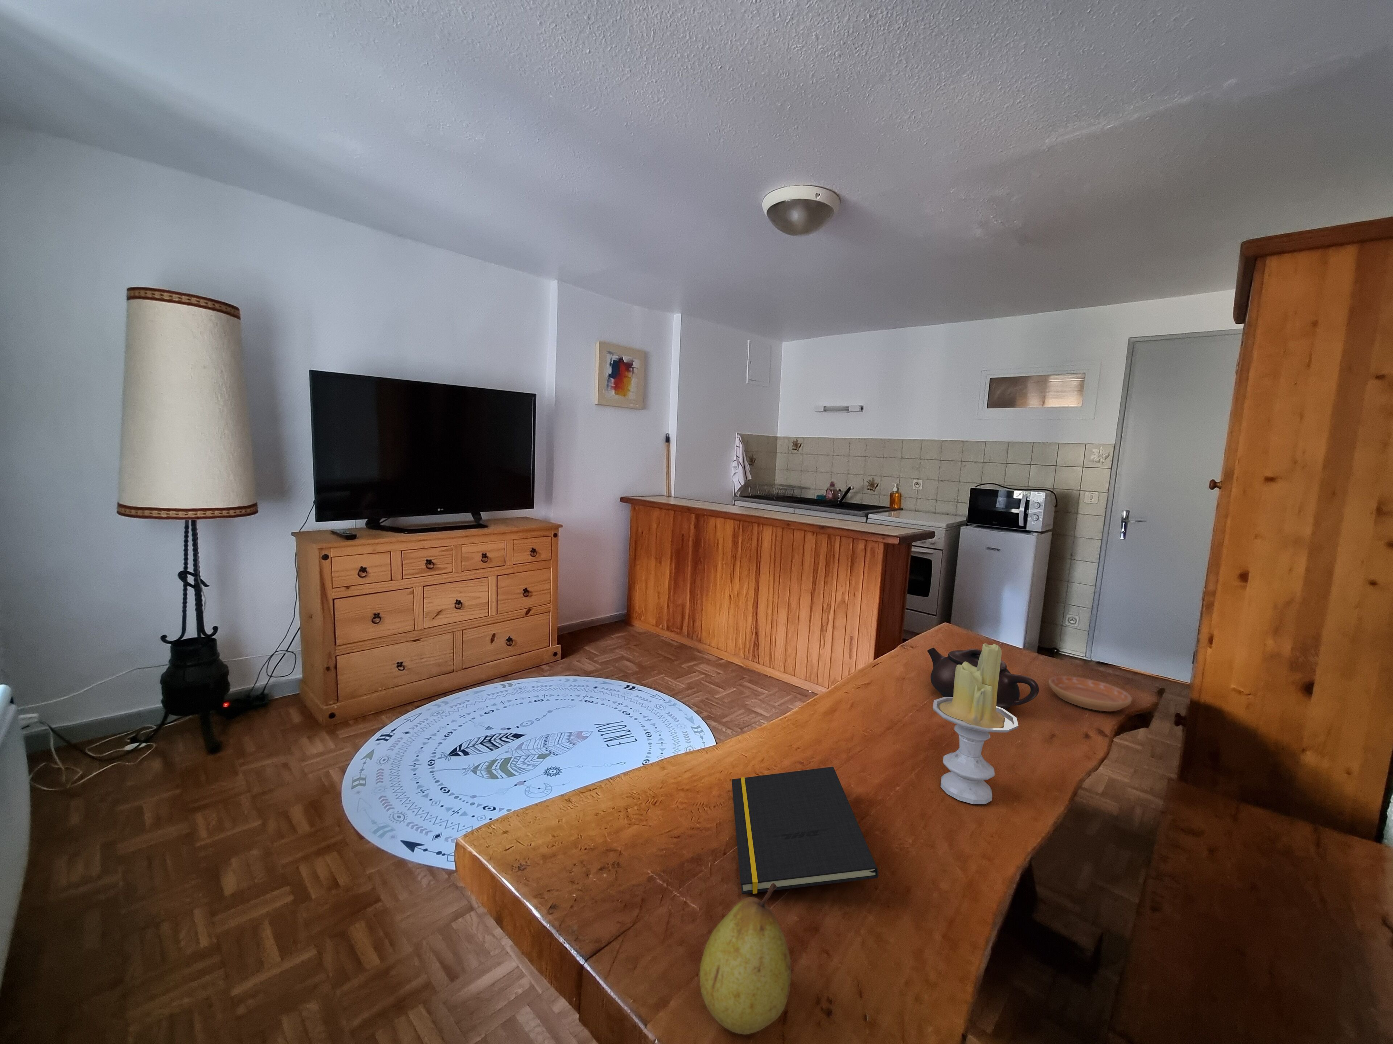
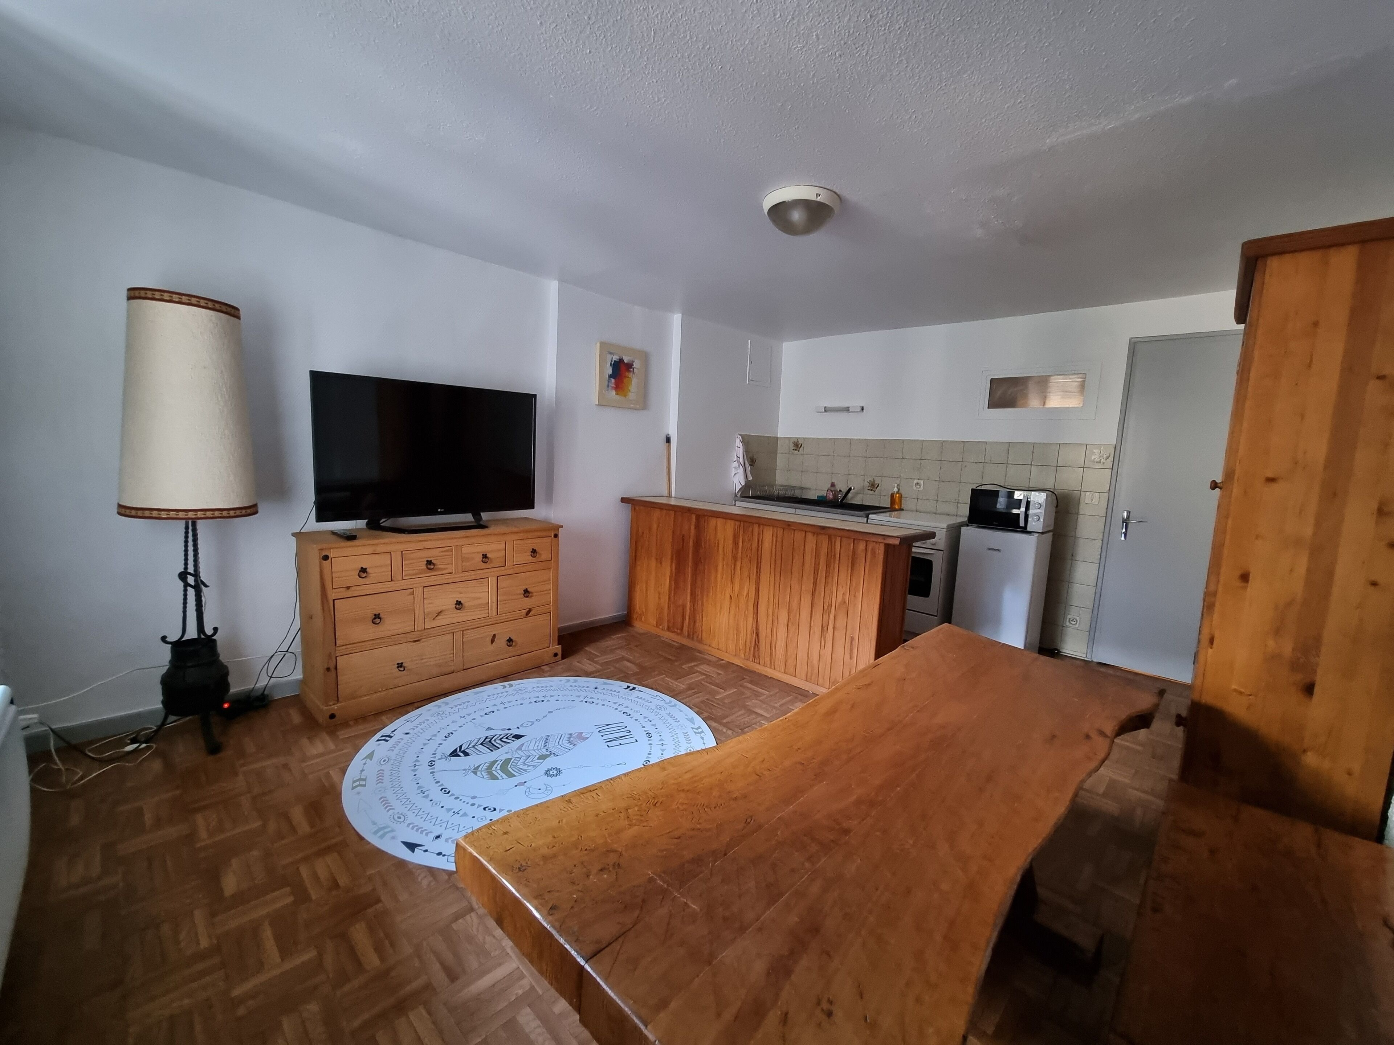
- notepad [732,767,879,895]
- candle [932,643,1019,805]
- saucer [1049,676,1133,712]
- teapot [927,647,1040,710]
- fruit [699,883,792,1035]
